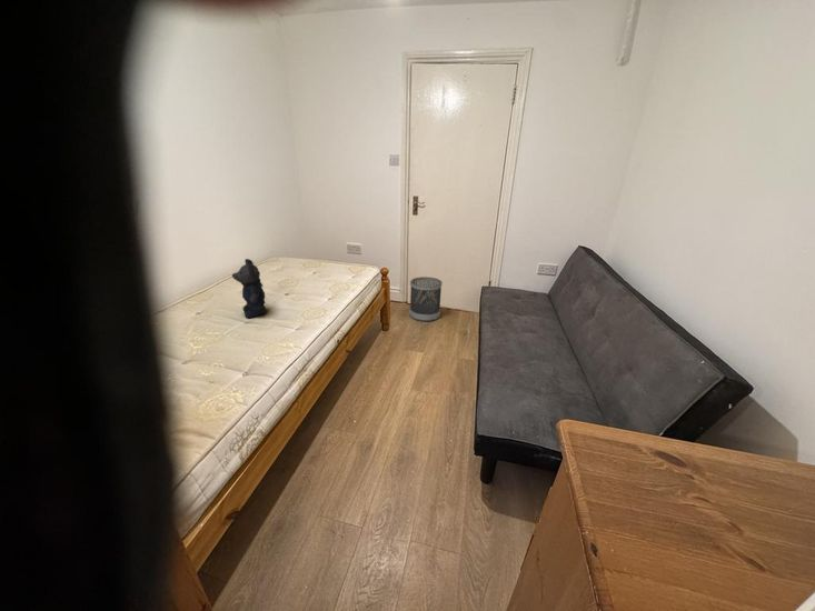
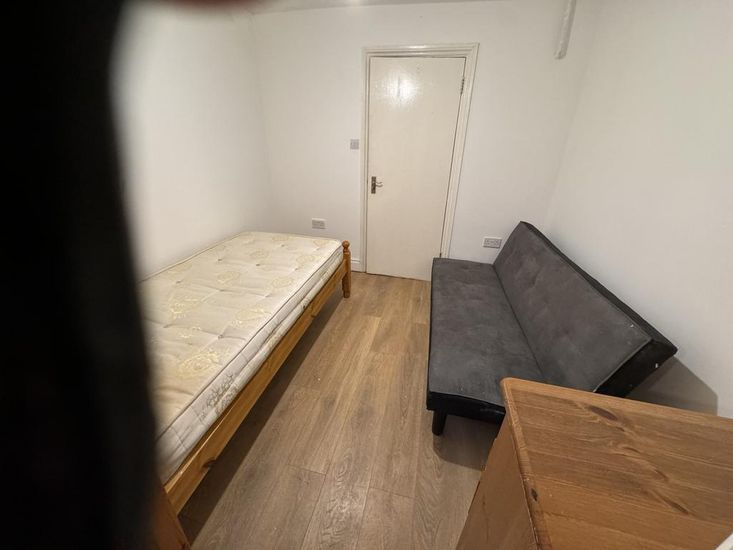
- bear [231,258,270,319]
- wastebasket [408,276,443,322]
